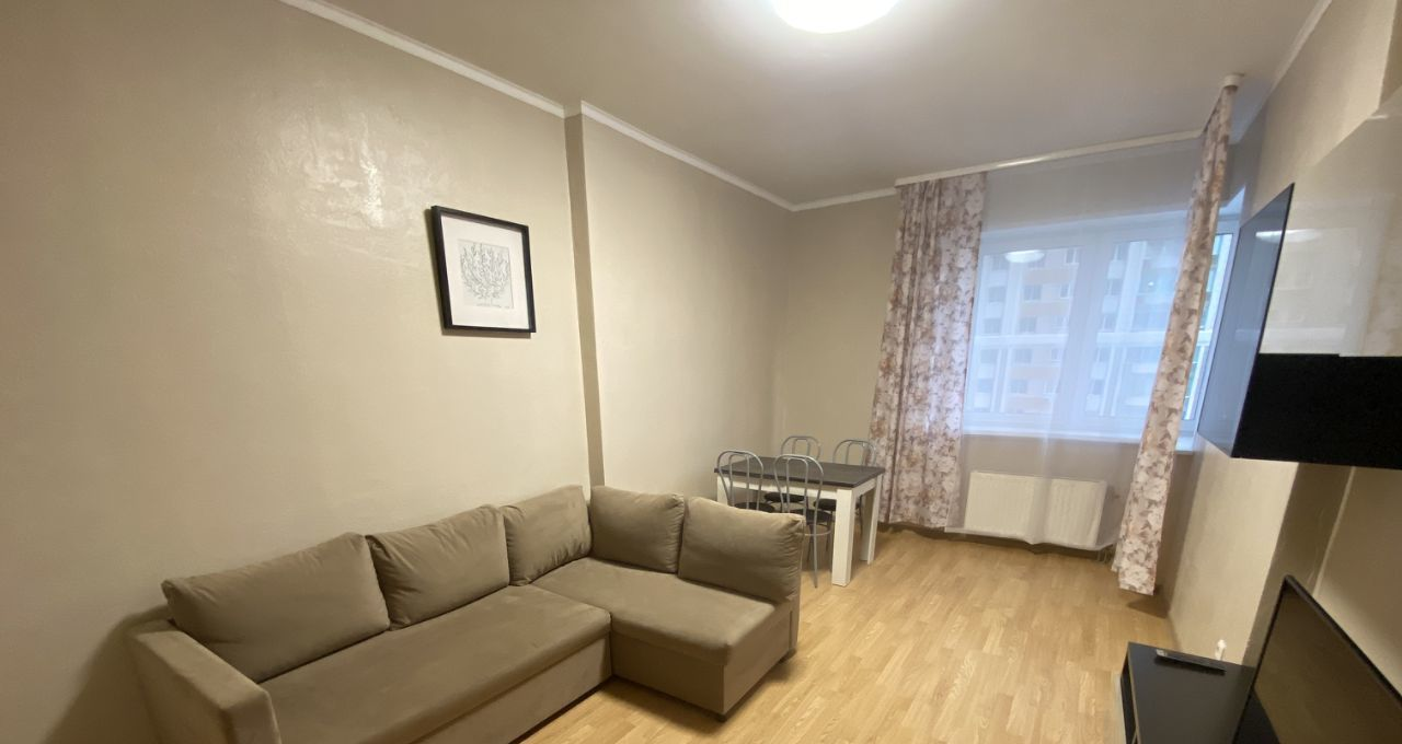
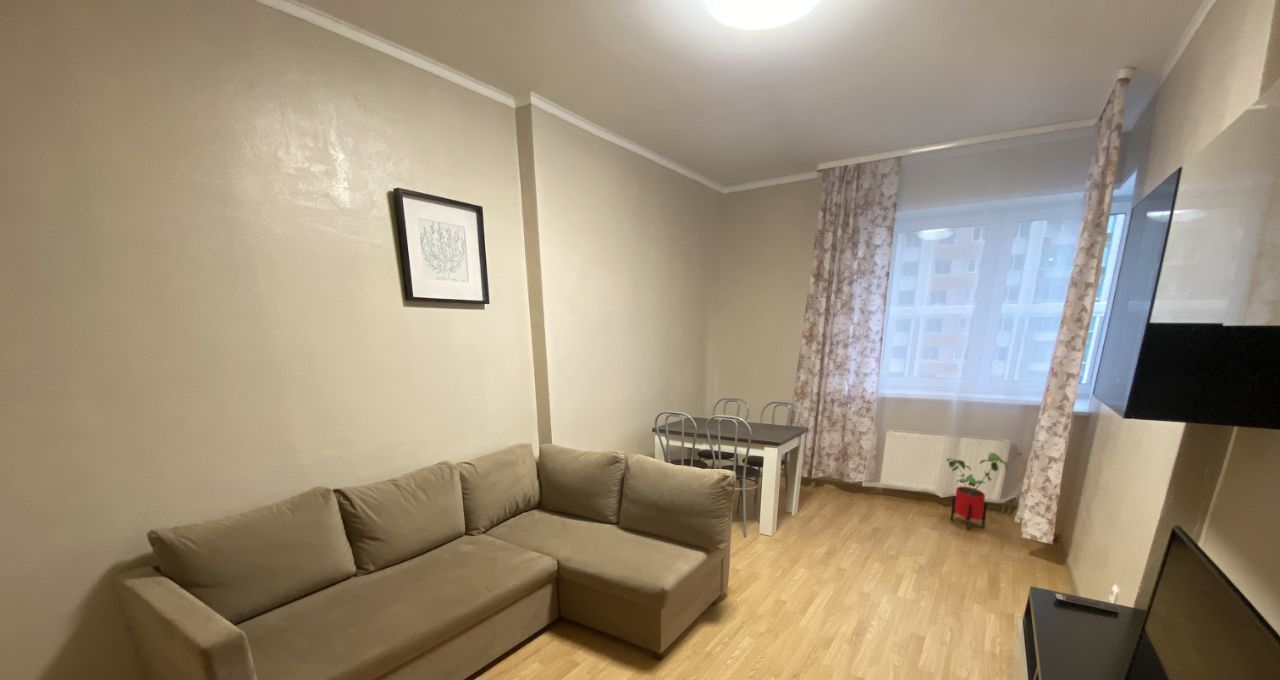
+ house plant [945,452,1010,531]
